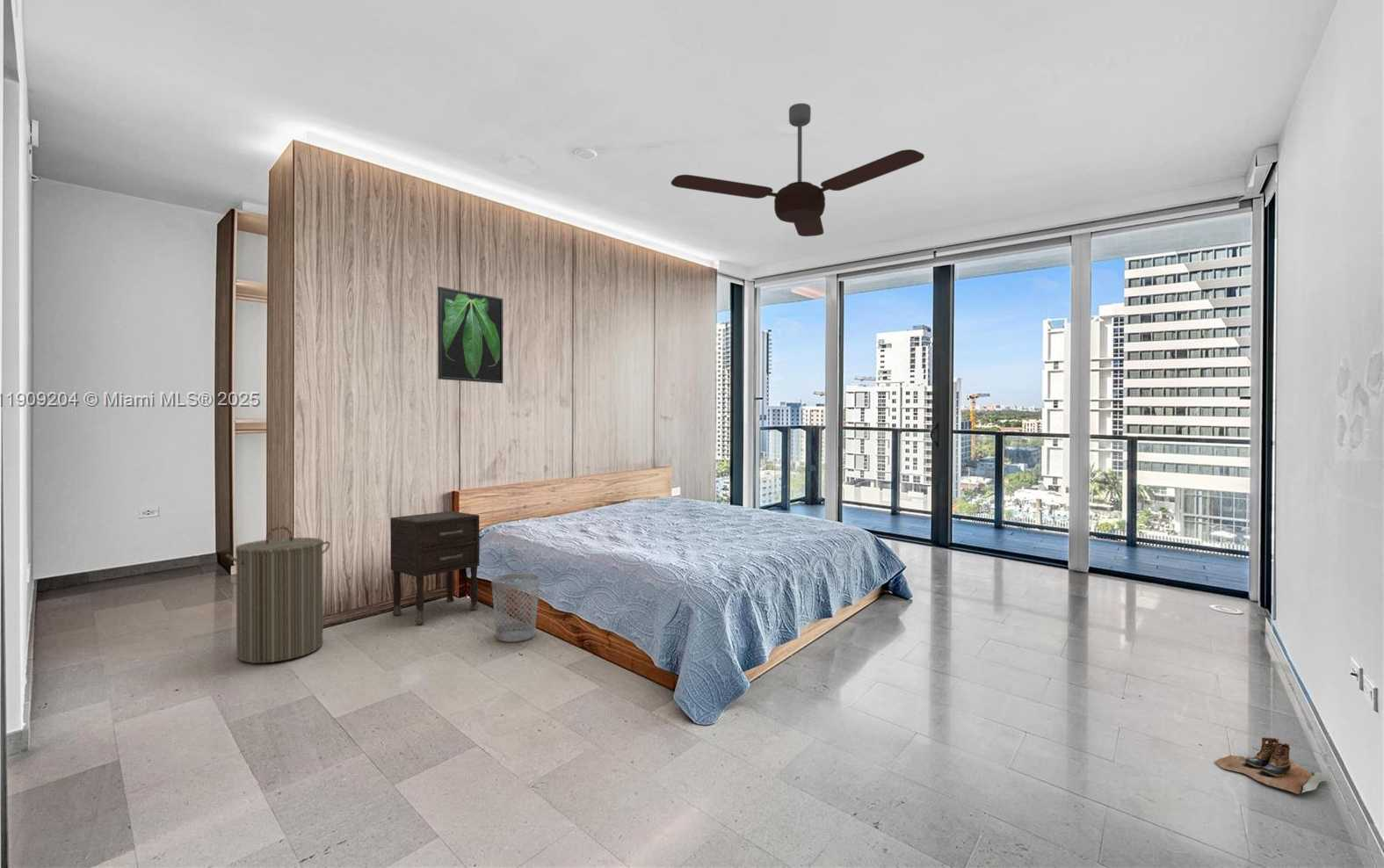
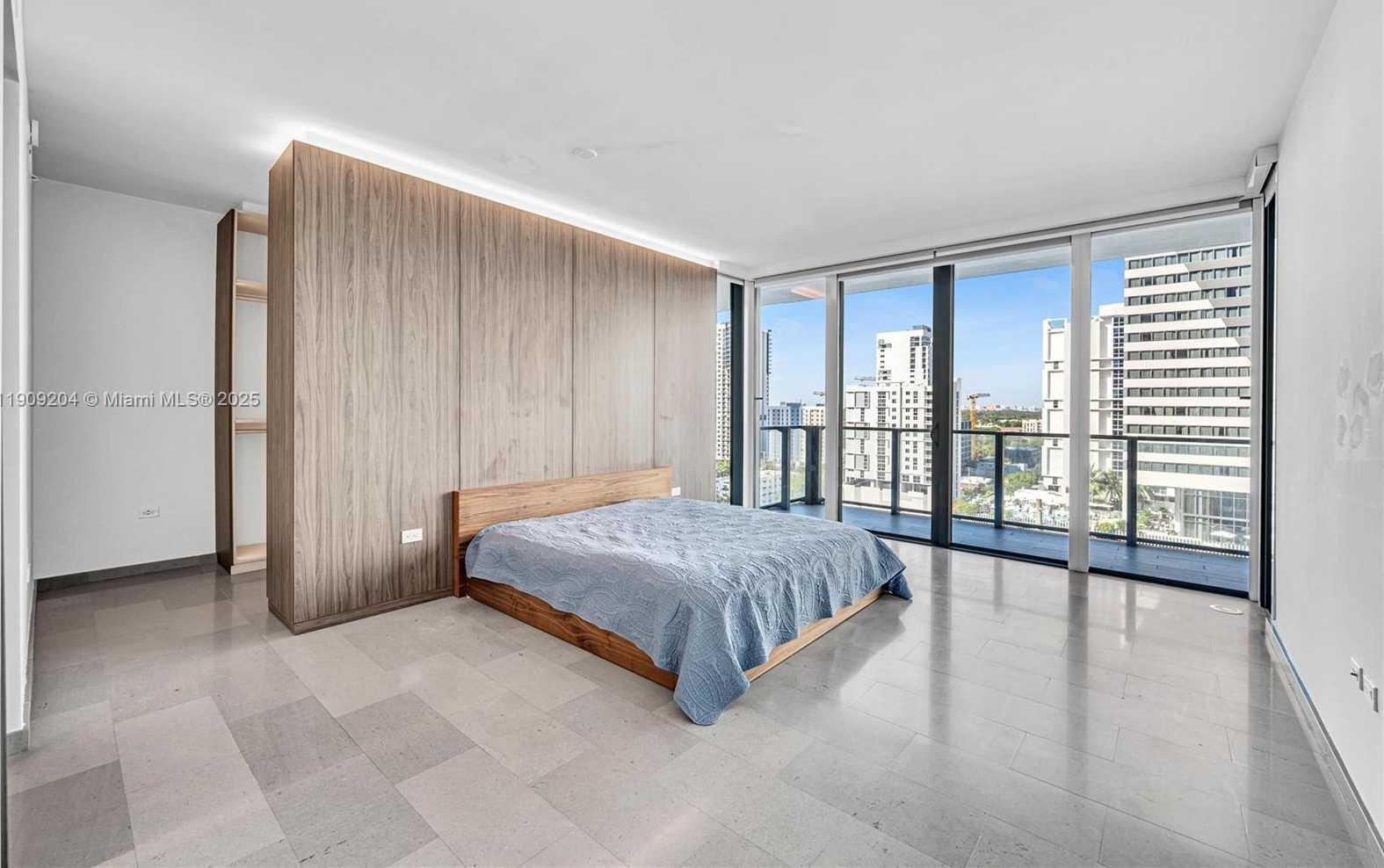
- ceiling fan [670,103,925,237]
- wastebasket [490,572,540,643]
- laundry hamper [225,525,331,664]
- nightstand [390,510,480,625]
- boots [1214,736,1332,795]
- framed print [437,286,504,384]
